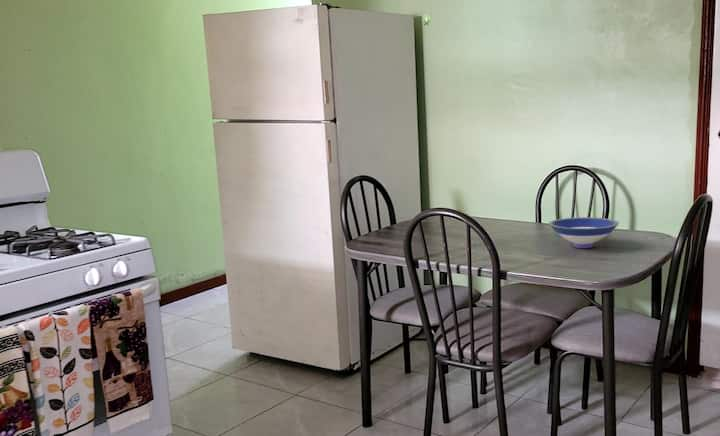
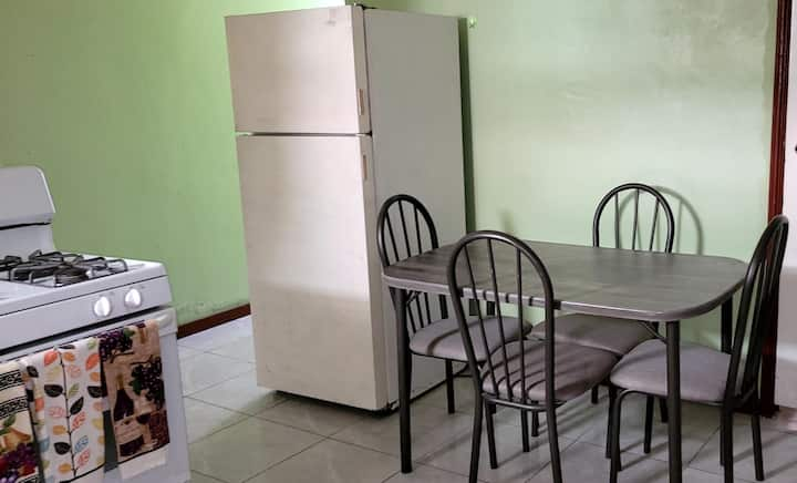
- bowl [547,216,620,249]
